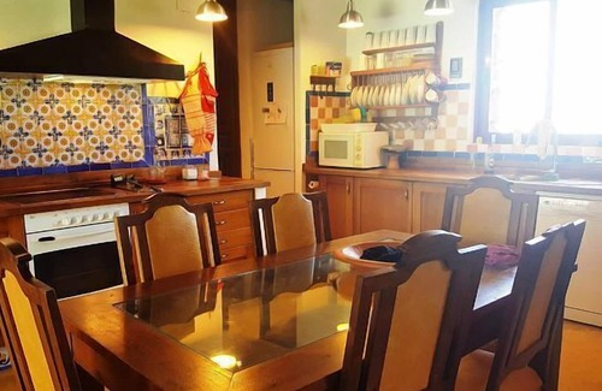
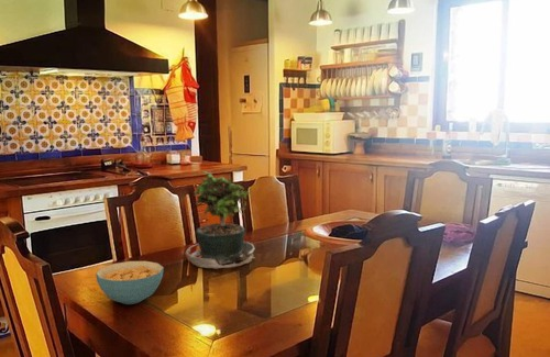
+ cereal bowl [95,260,165,305]
+ potted plant [184,170,256,270]
